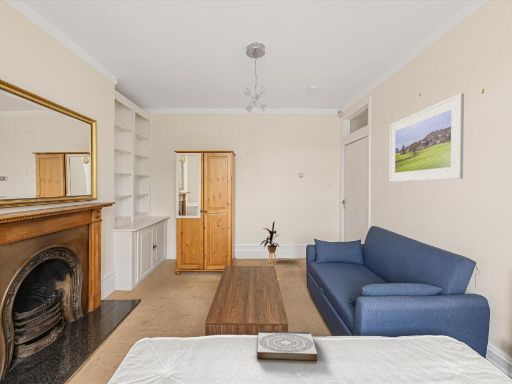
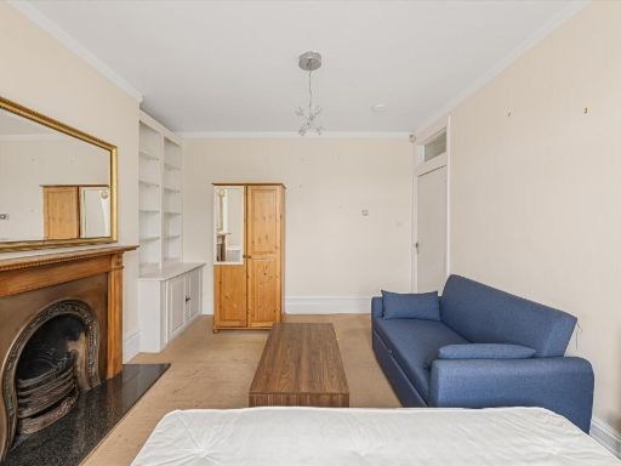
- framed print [388,92,465,183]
- book [256,330,318,362]
- house plant [259,220,280,264]
